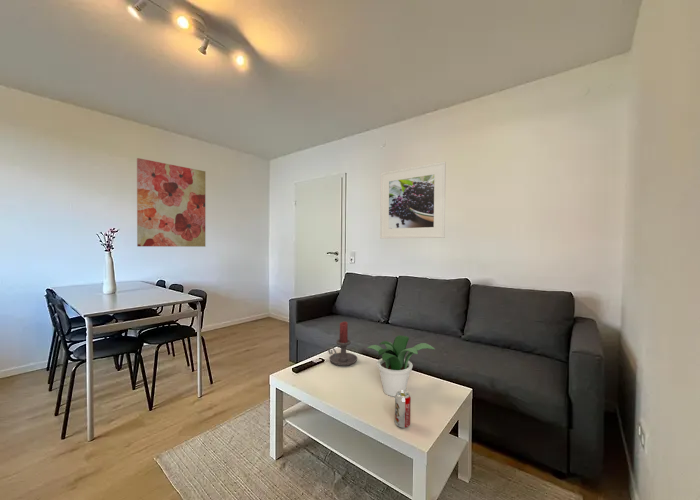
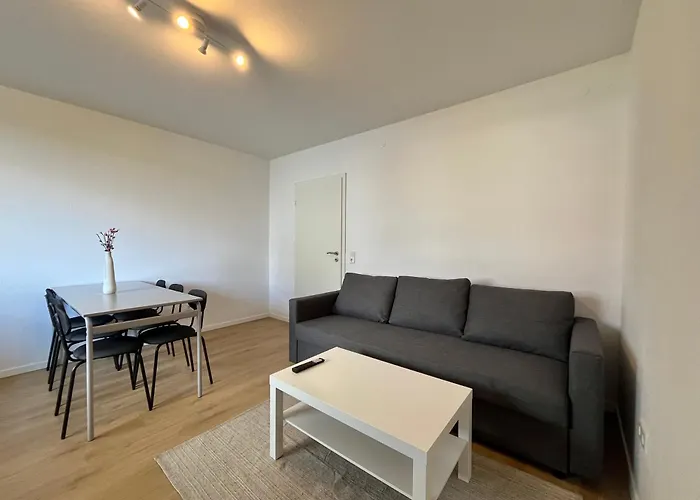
- beverage can [394,390,412,429]
- wall art [136,157,206,248]
- potted plant [366,334,435,398]
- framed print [379,161,447,239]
- candle holder [327,321,358,367]
